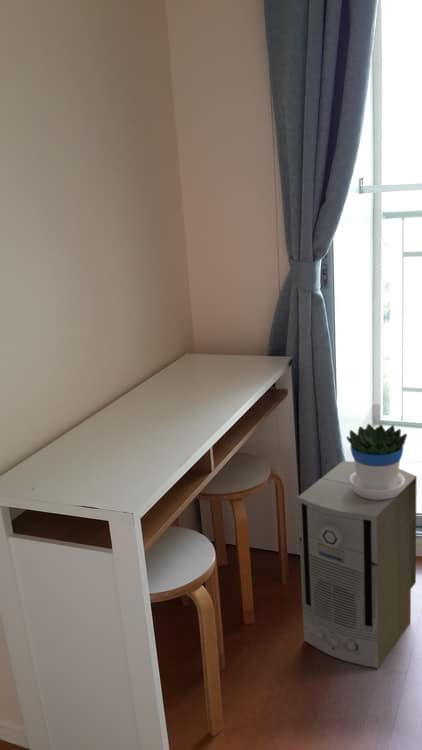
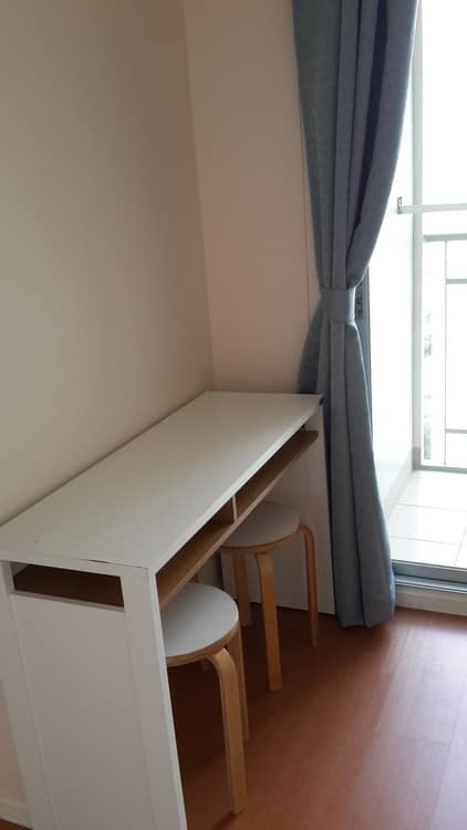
- flowerpot [346,423,408,500]
- air purifier [297,460,418,669]
